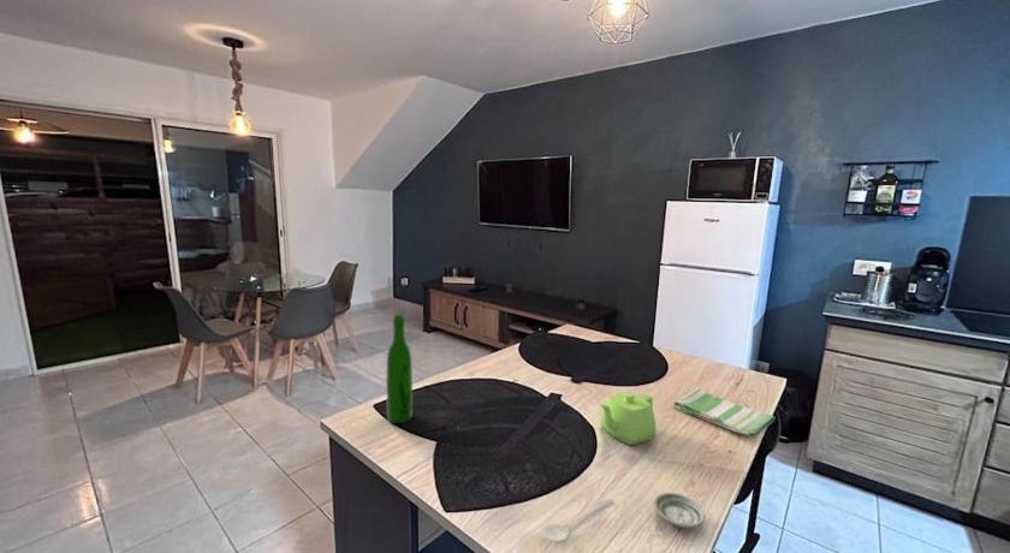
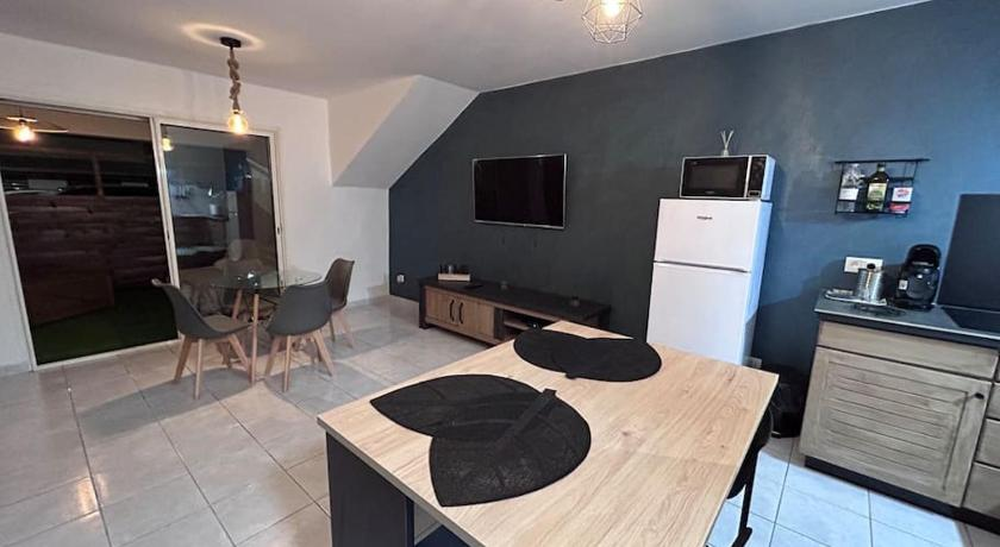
- teapot [599,392,656,446]
- dish towel [672,387,777,439]
- wine bottle [385,314,414,424]
- saucer [652,492,706,529]
- stirrer [541,496,614,542]
